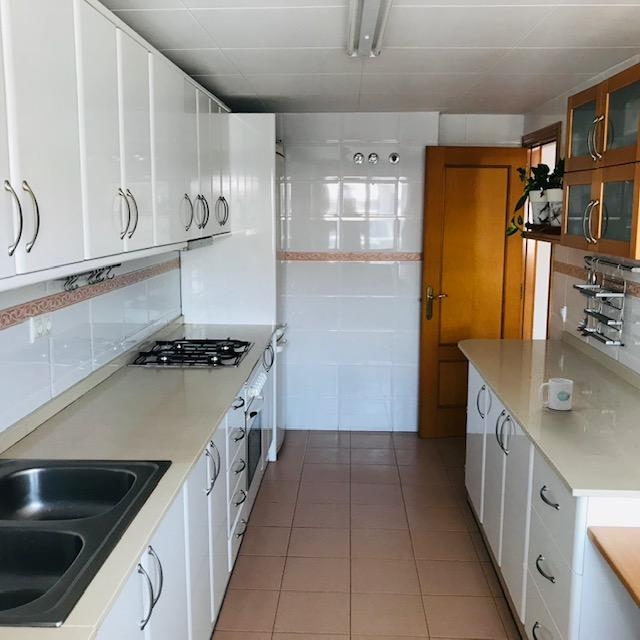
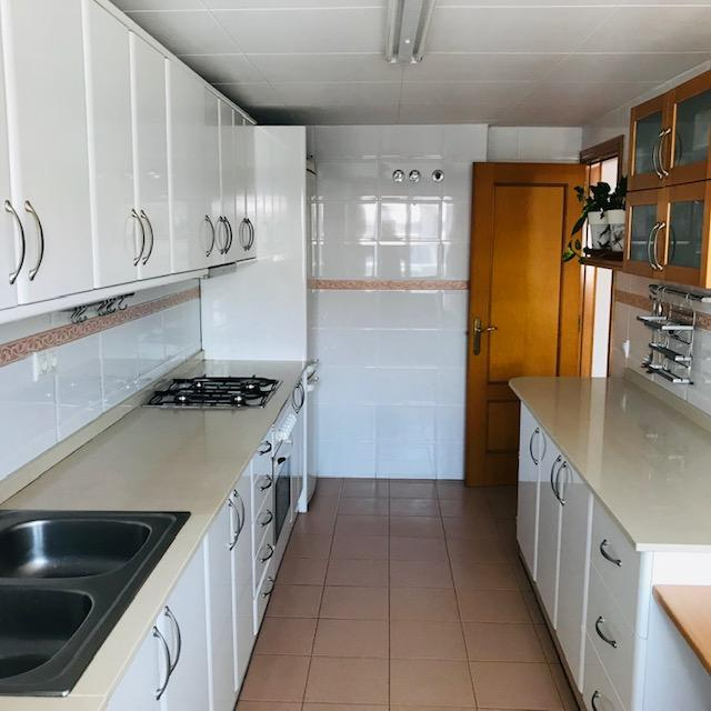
- mug [538,378,574,411]
